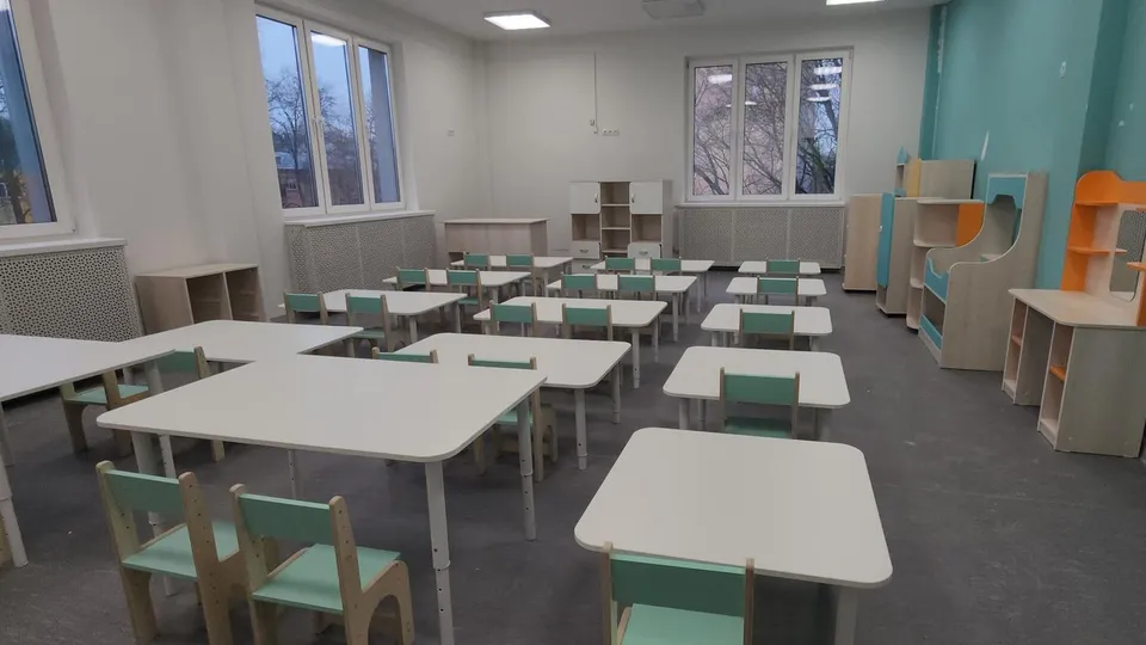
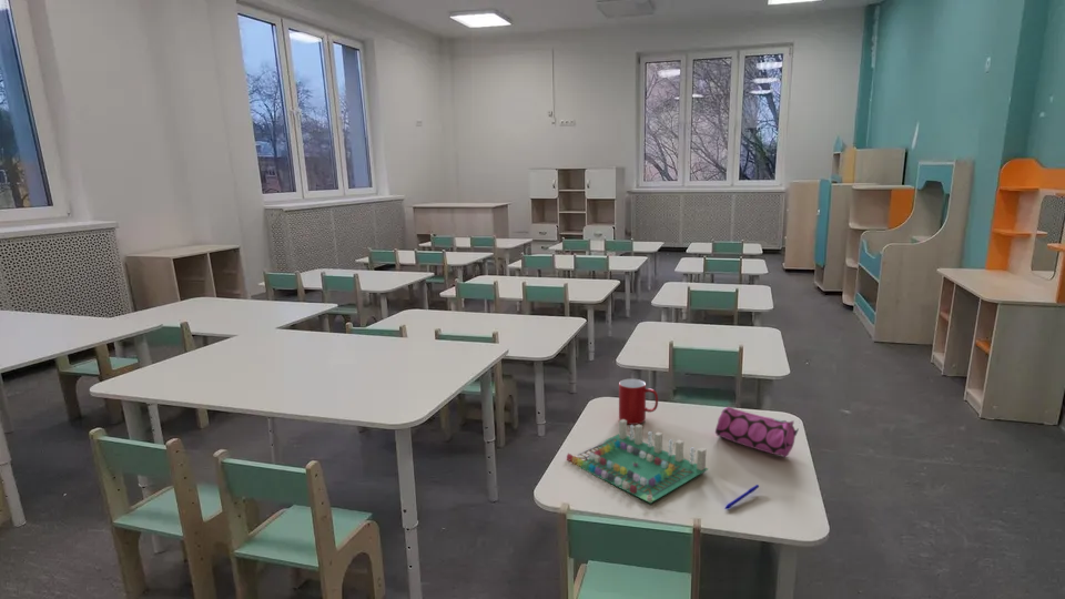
+ pen [723,484,760,510]
+ pencil case [714,406,800,458]
+ cup [618,378,659,426]
+ board game [566,419,709,505]
